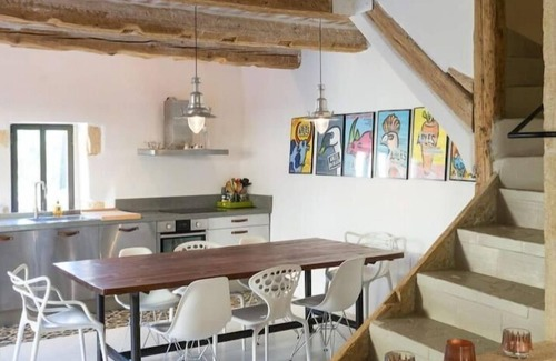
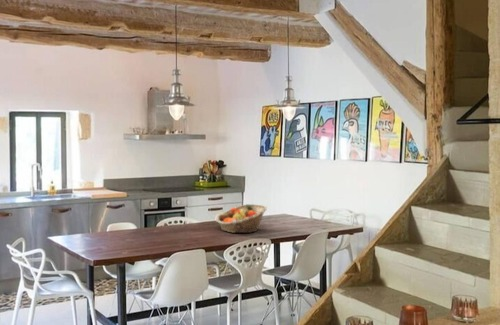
+ fruit basket [215,203,268,234]
